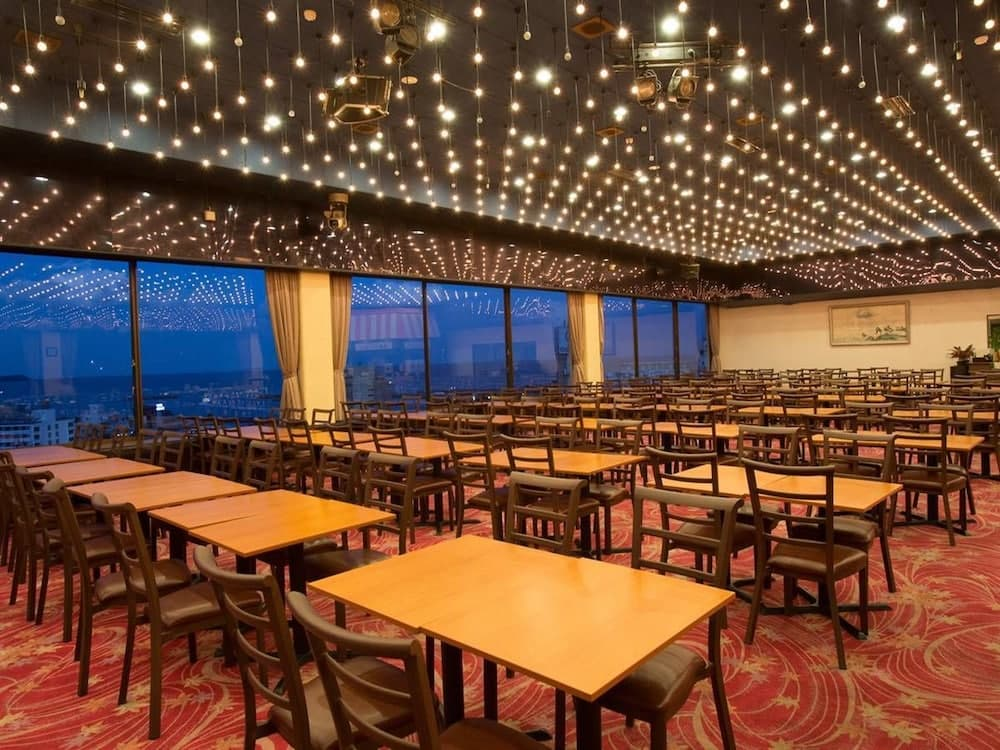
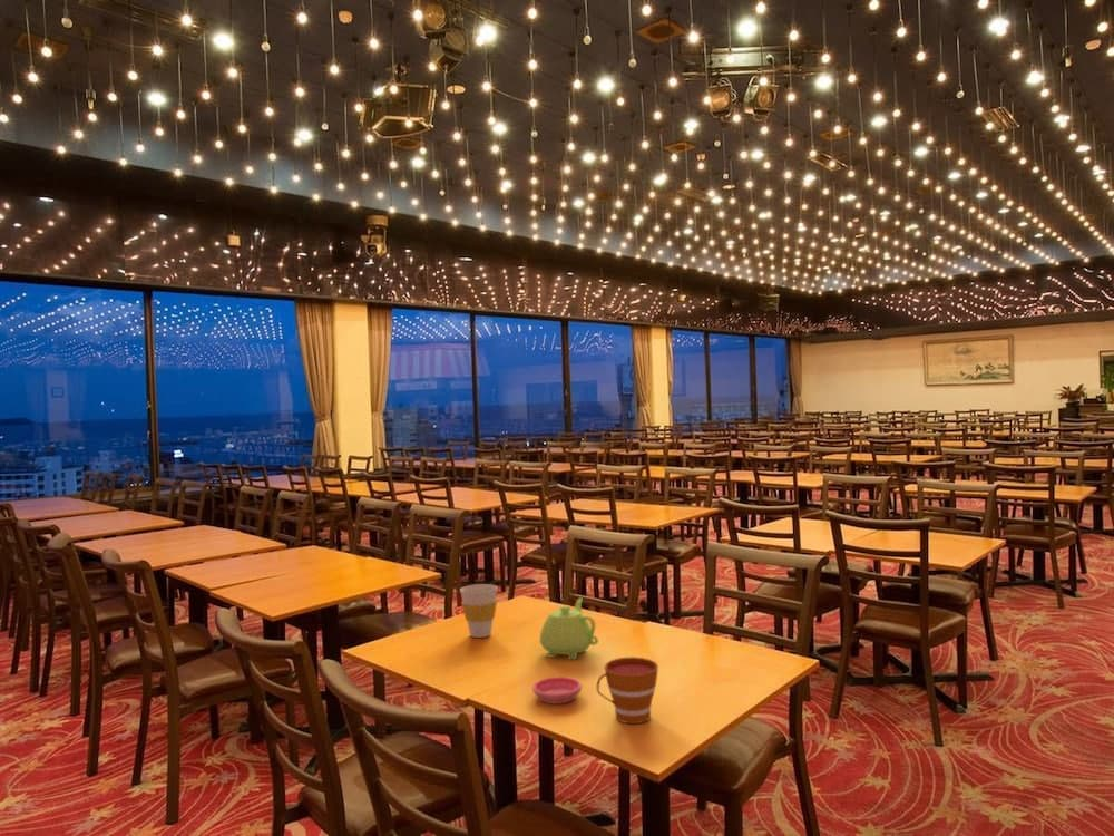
+ cup [596,655,659,725]
+ cup [459,583,499,639]
+ saucer [531,675,583,704]
+ teapot [539,596,599,661]
